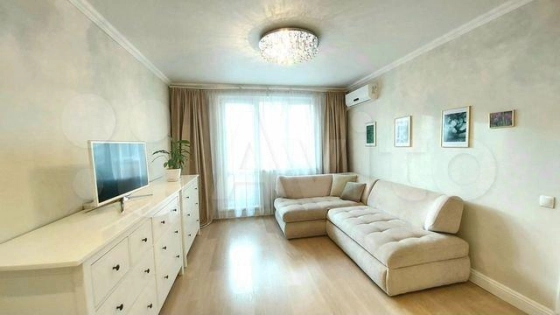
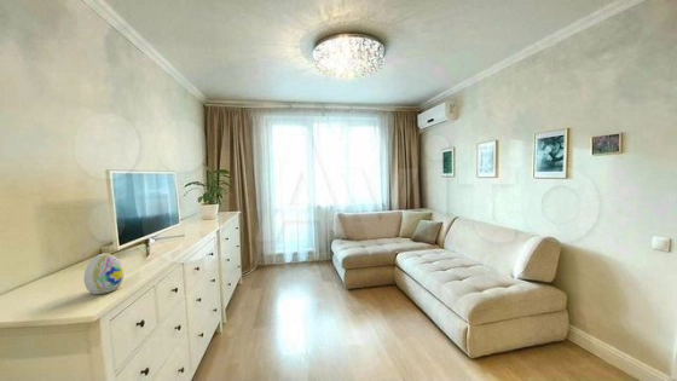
+ decorative egg [83,252,125,295]
